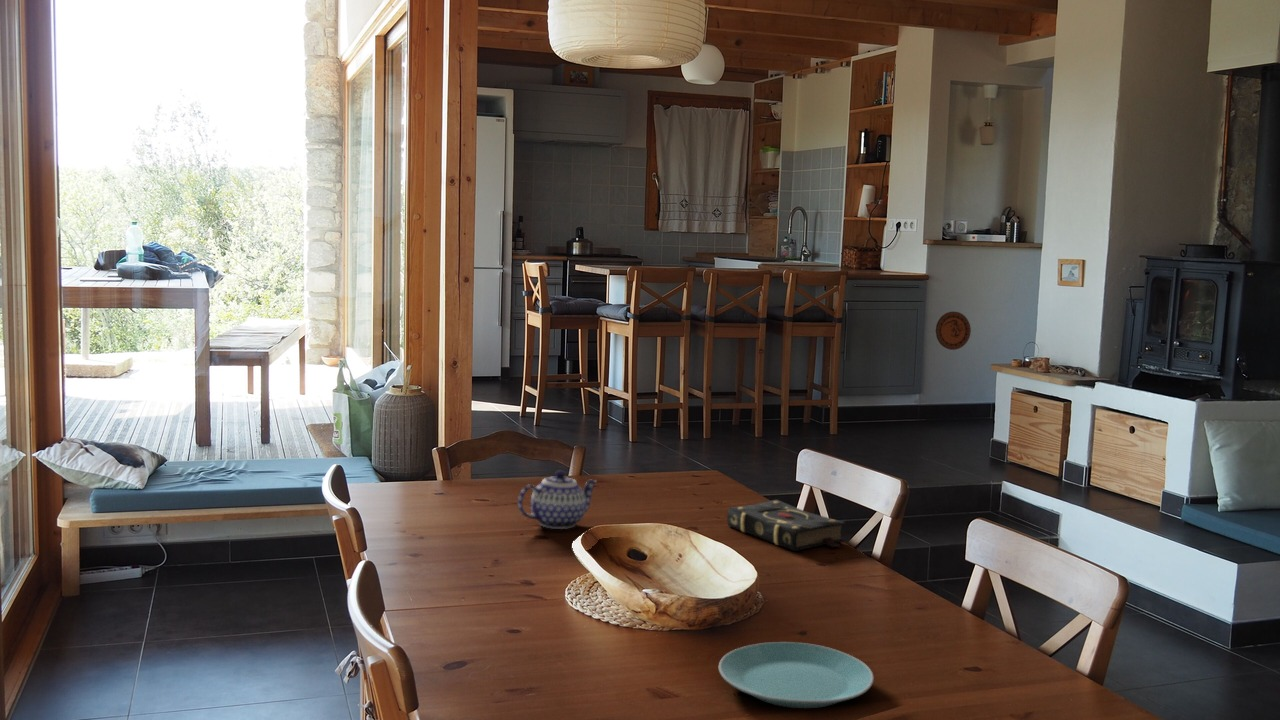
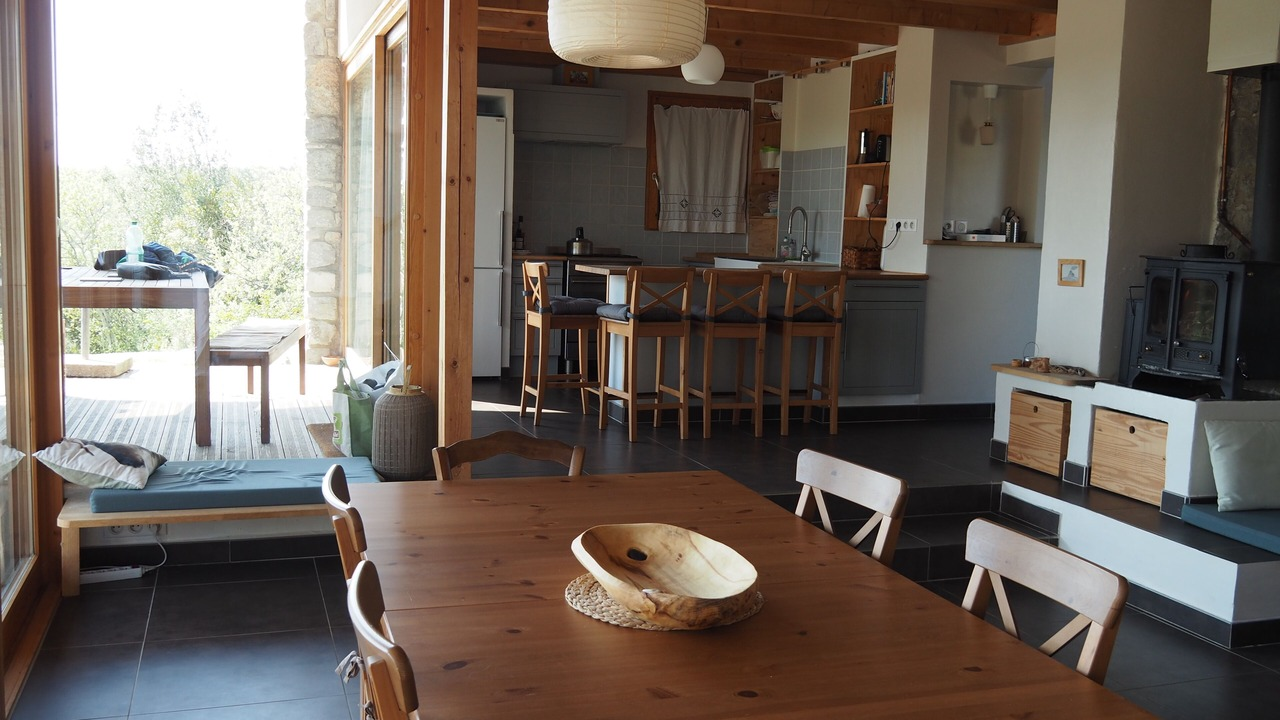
- plate [718,641,875,709]
- decorative plate [935,311,972,351]
- book [726,499,846,552]
- teapot [517,470,597,530]
